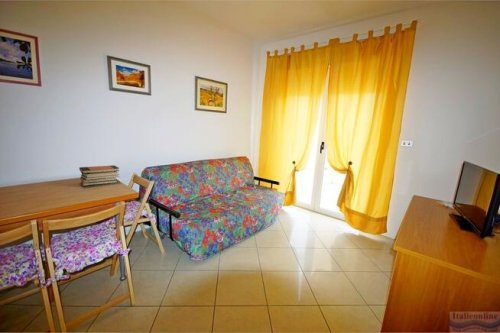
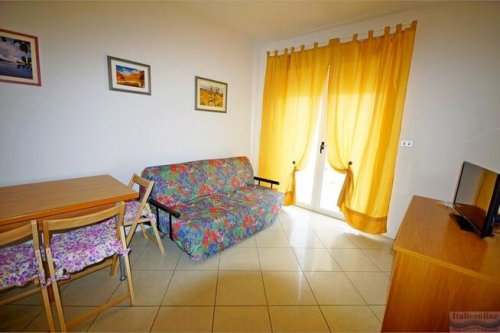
- book stack [78,164,120,187]
